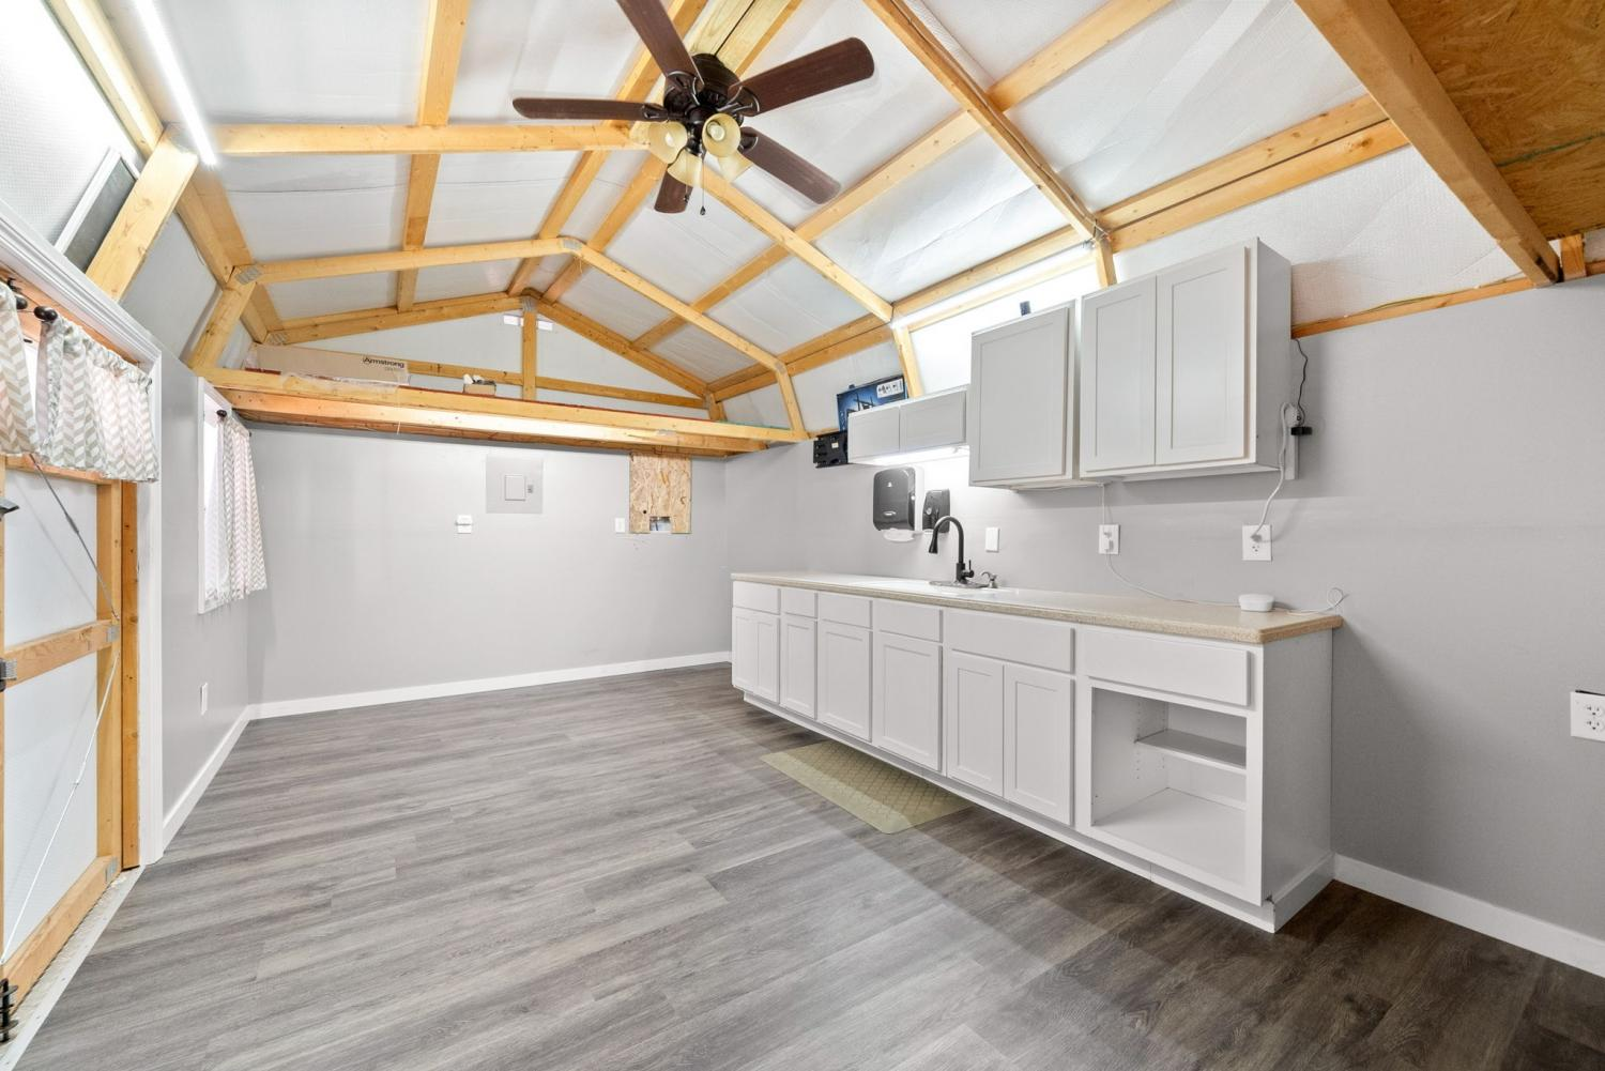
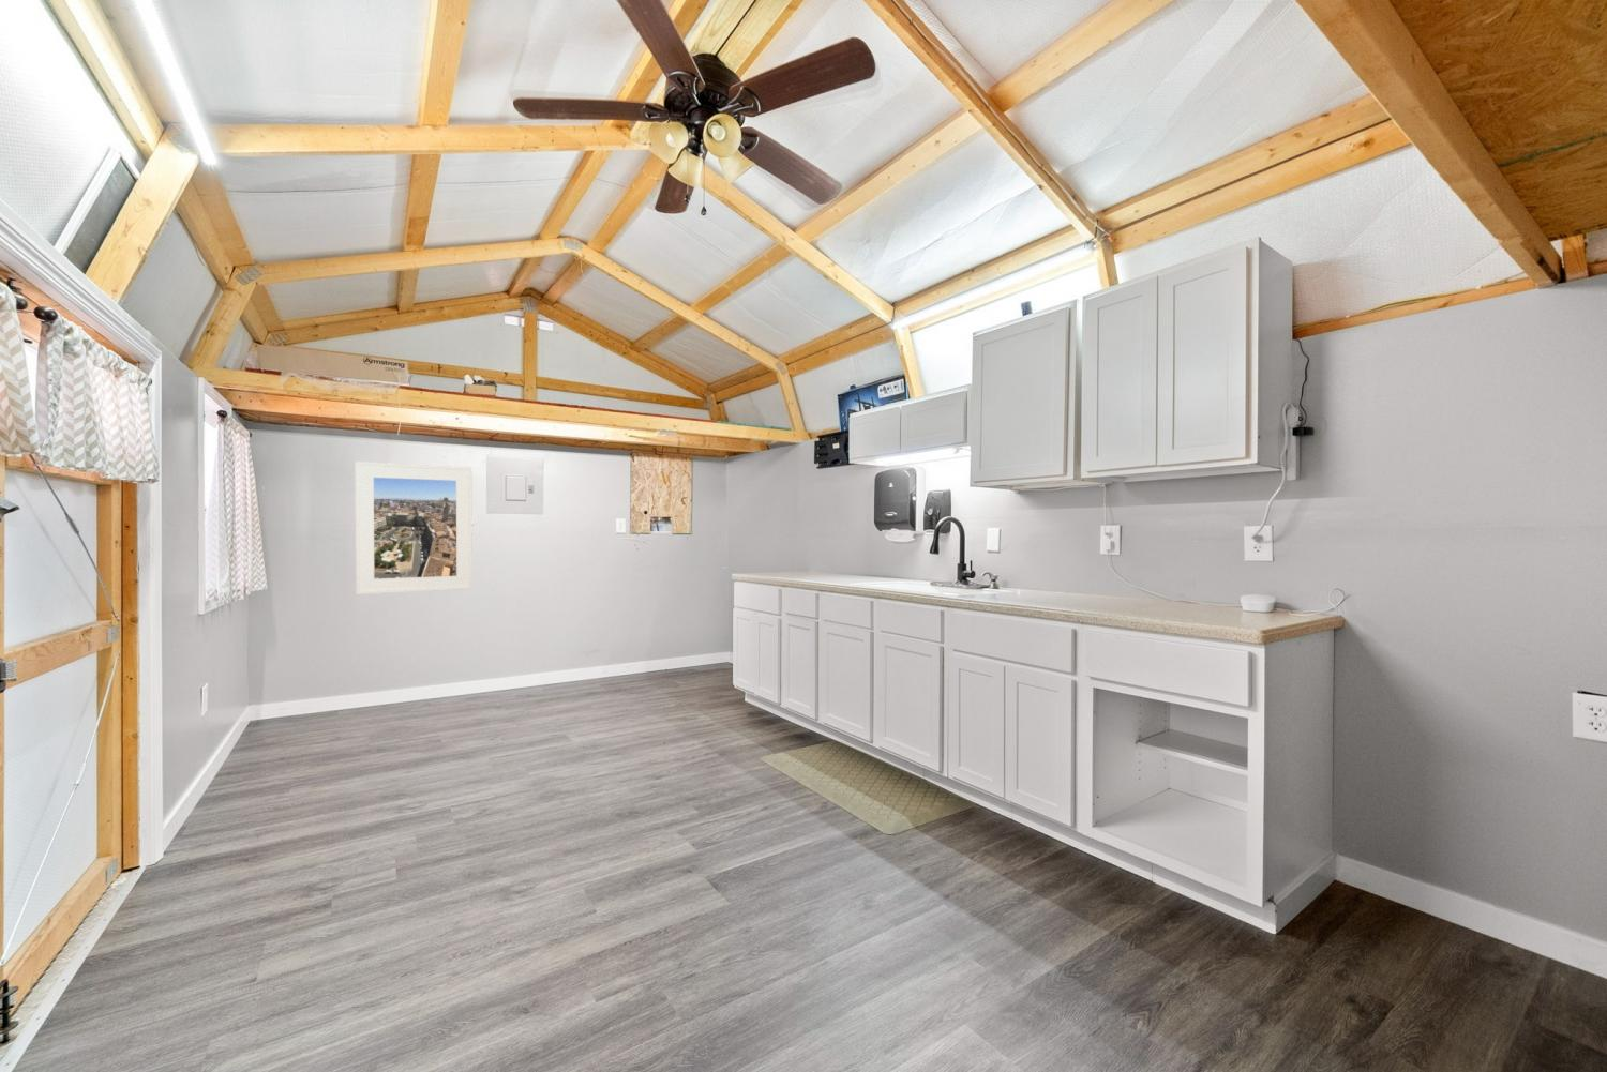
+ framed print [354,461,474,596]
